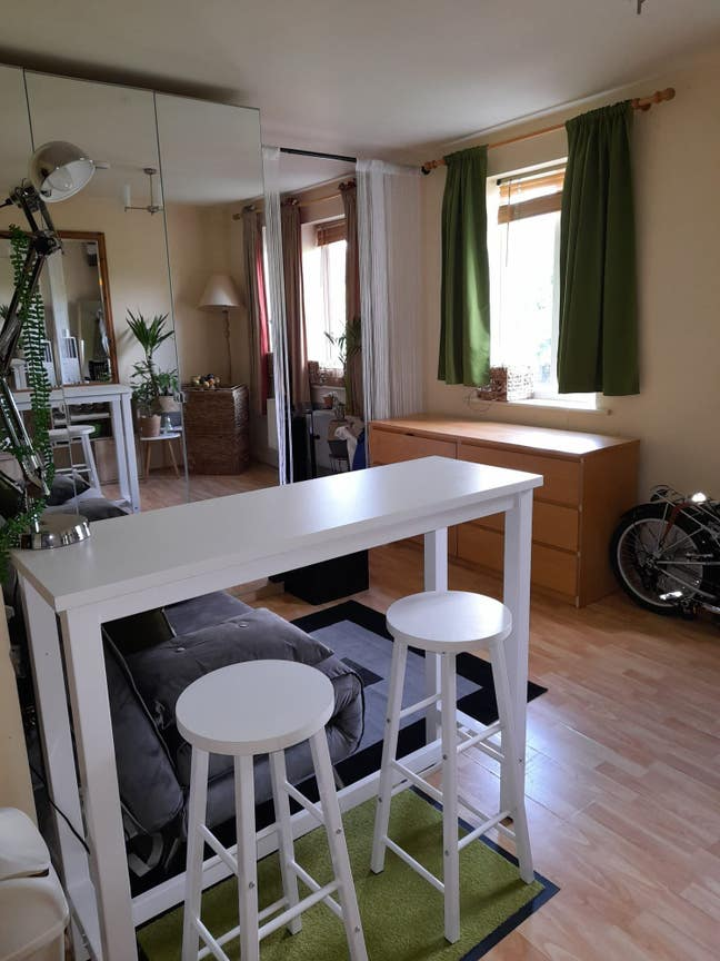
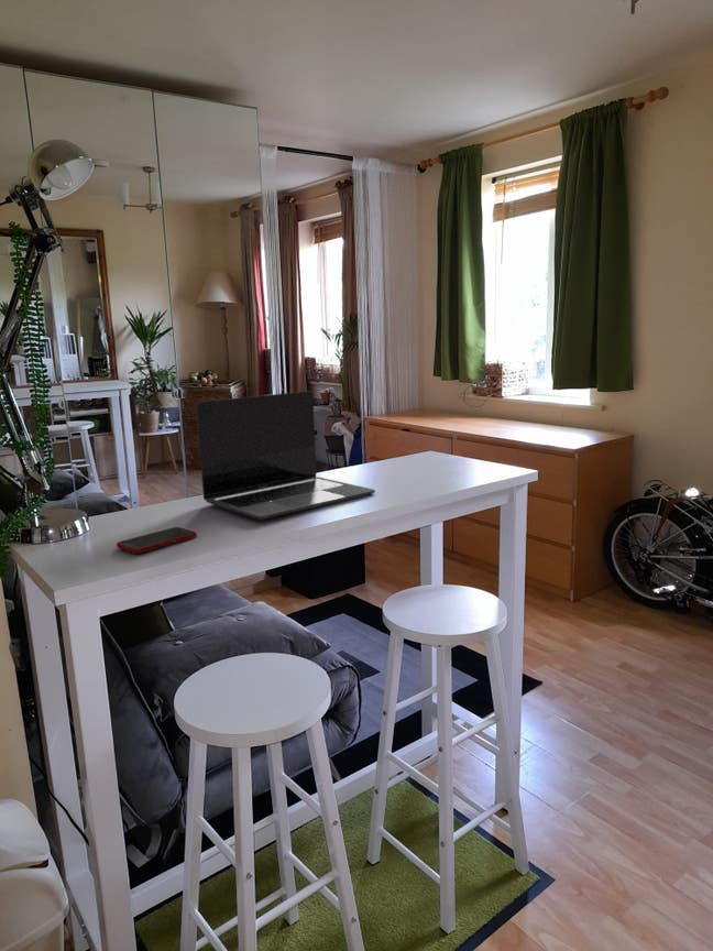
+ laptop [196,390,376,521]
+ cell phone [116,526,198,555]
